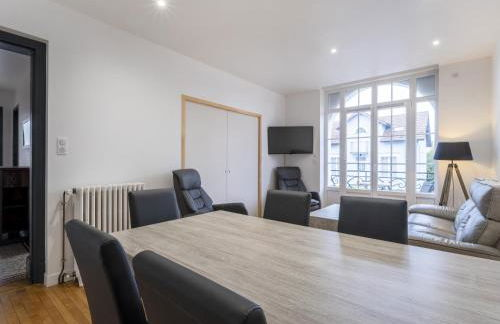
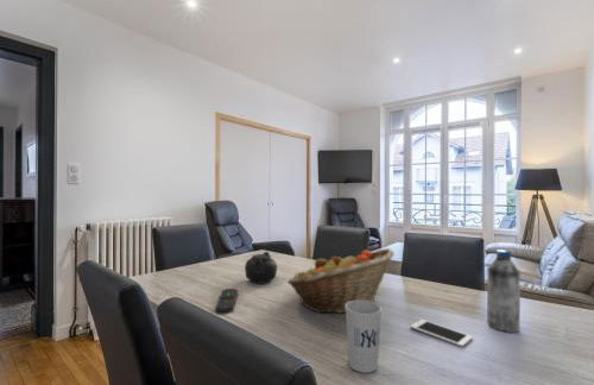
+ teapot [241,251,278,285]
+ cup [345,301,383,374]
+ fruit basket [286,247,396,314]
+ remote control [214,288,239,314]
+ water bottle [486,248,522,334]
+ cell phone [410,318,473,348]
